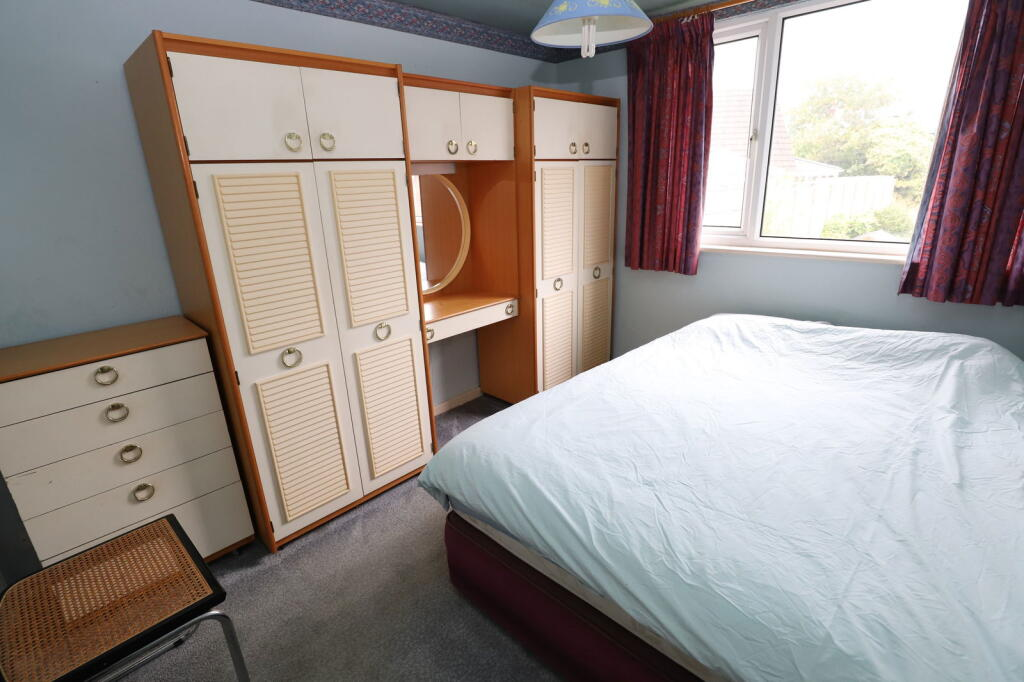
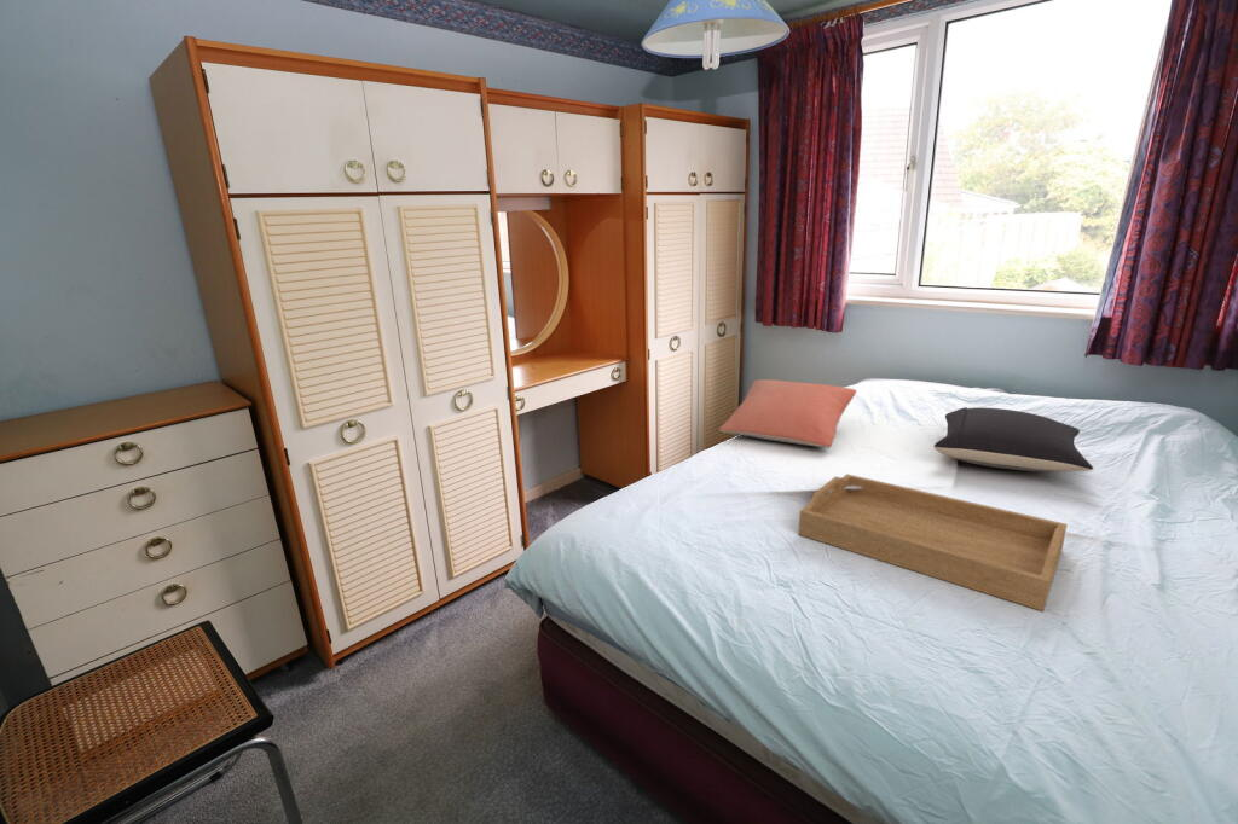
+ serving tray [798,472,1069,613]
+ pillow [933,406,1094,472]
+ pillow [718,378,858,448]
